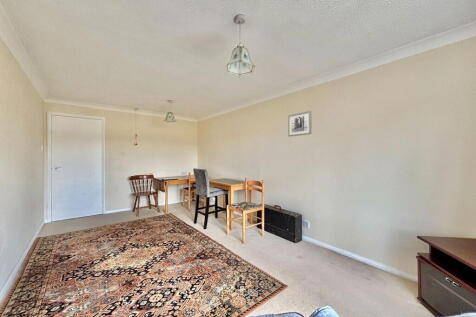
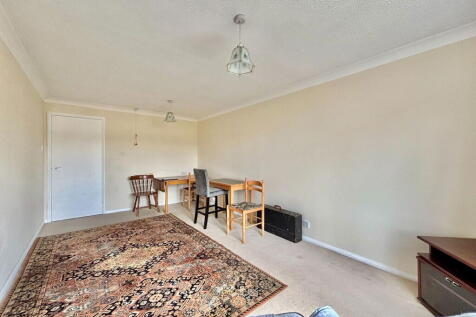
- wall art [287,110,312,138]
